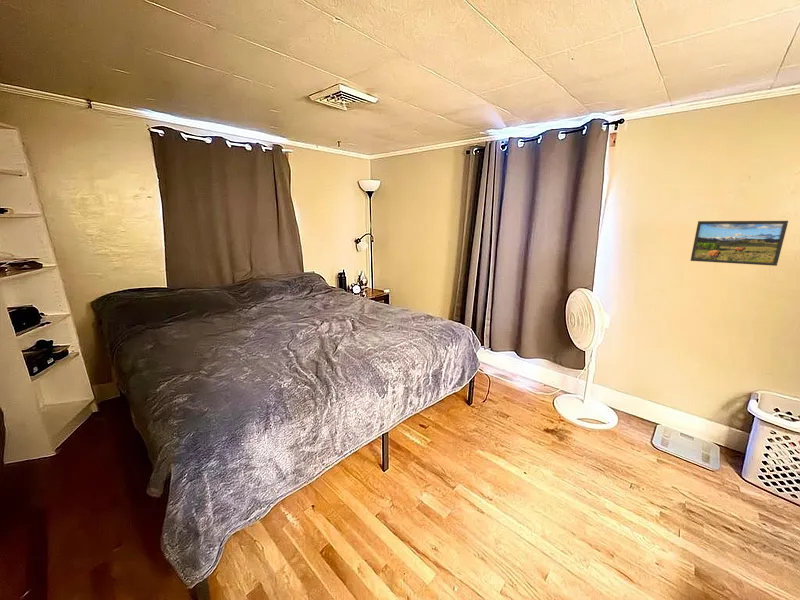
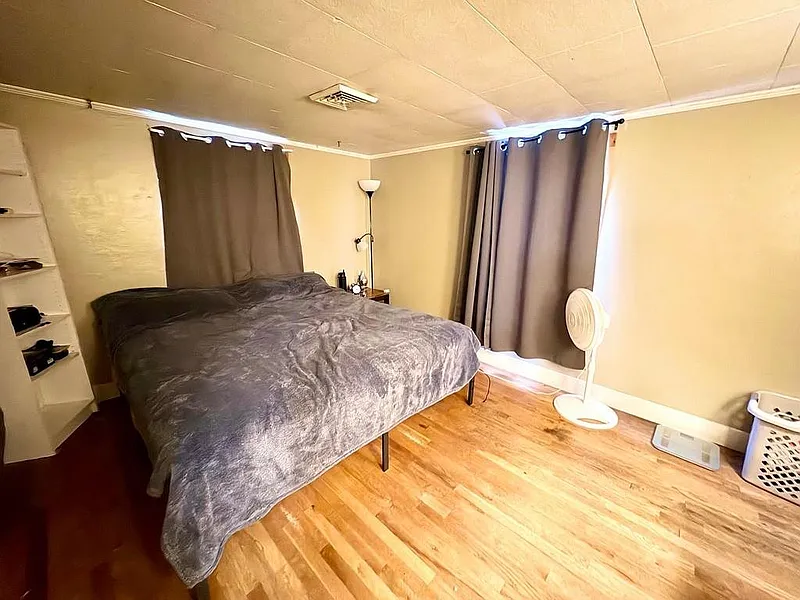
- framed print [690,220,789,267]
